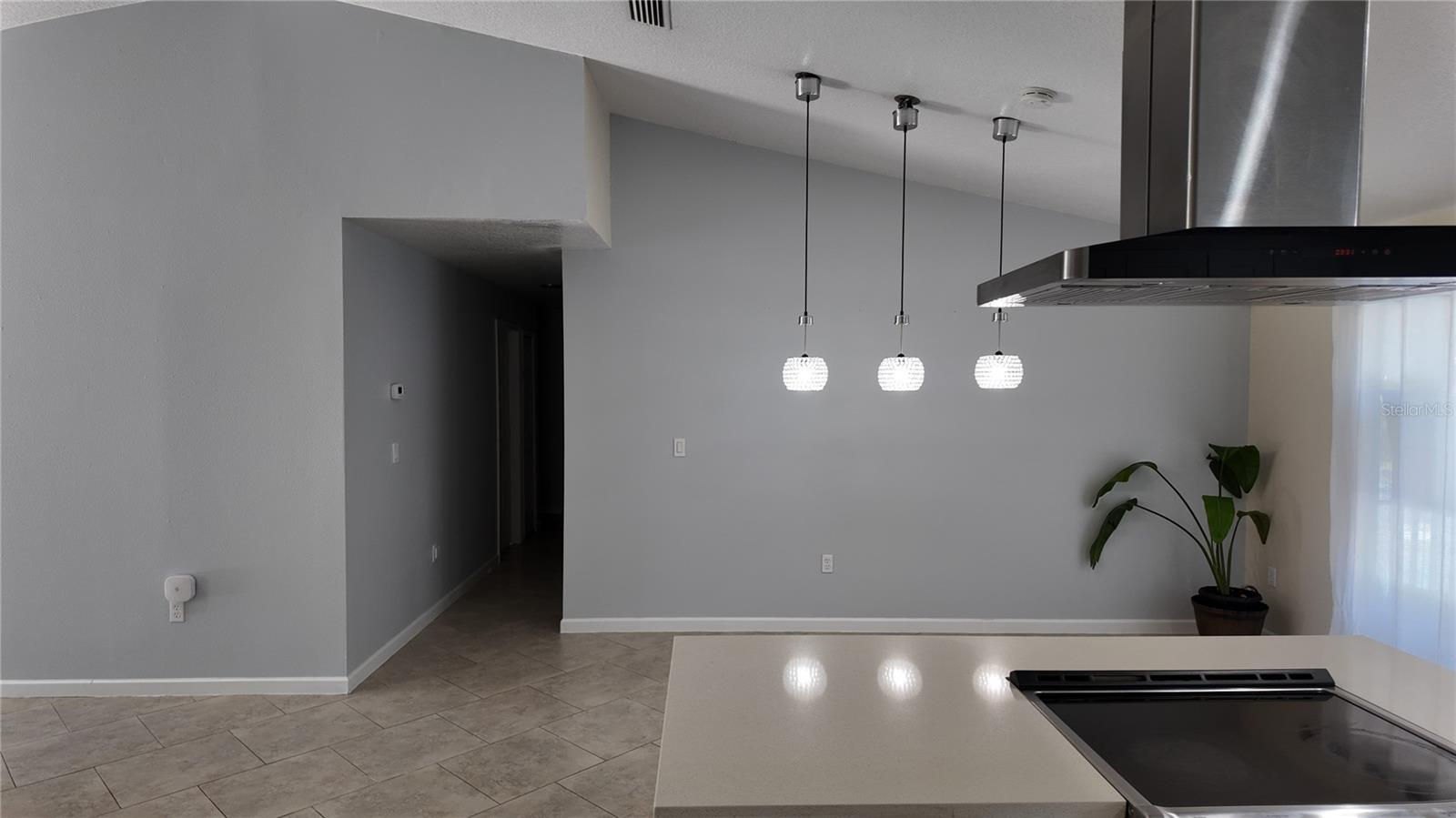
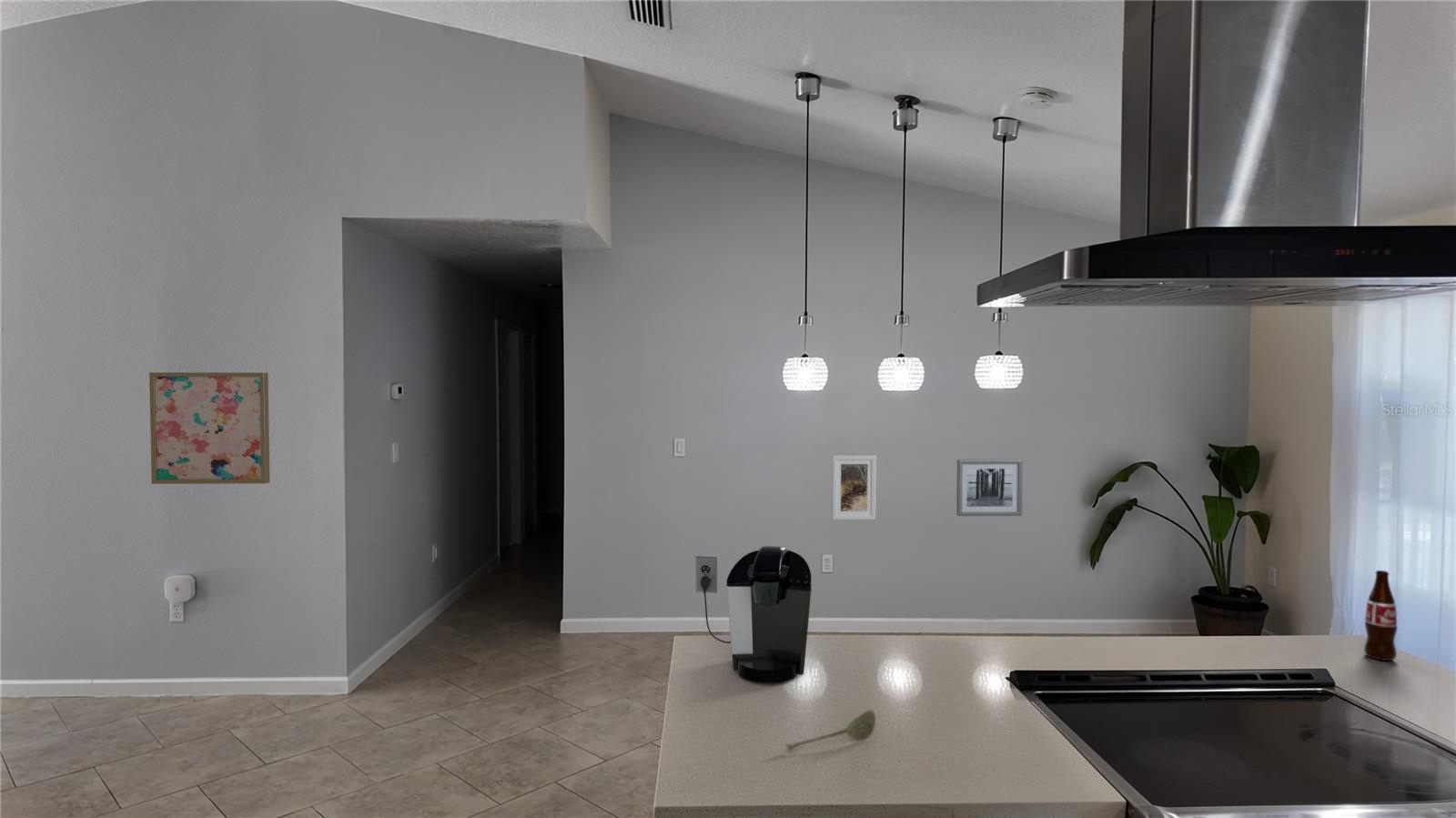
+ soupspoon [785,709,876,752]
+ bottle [1363,570,1399,661]
+ wall art [148,371,271,485]
+ wall art [955,459,1024,517]
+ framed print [831,454,877,520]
+ coffee maker [695,545,813,683]
